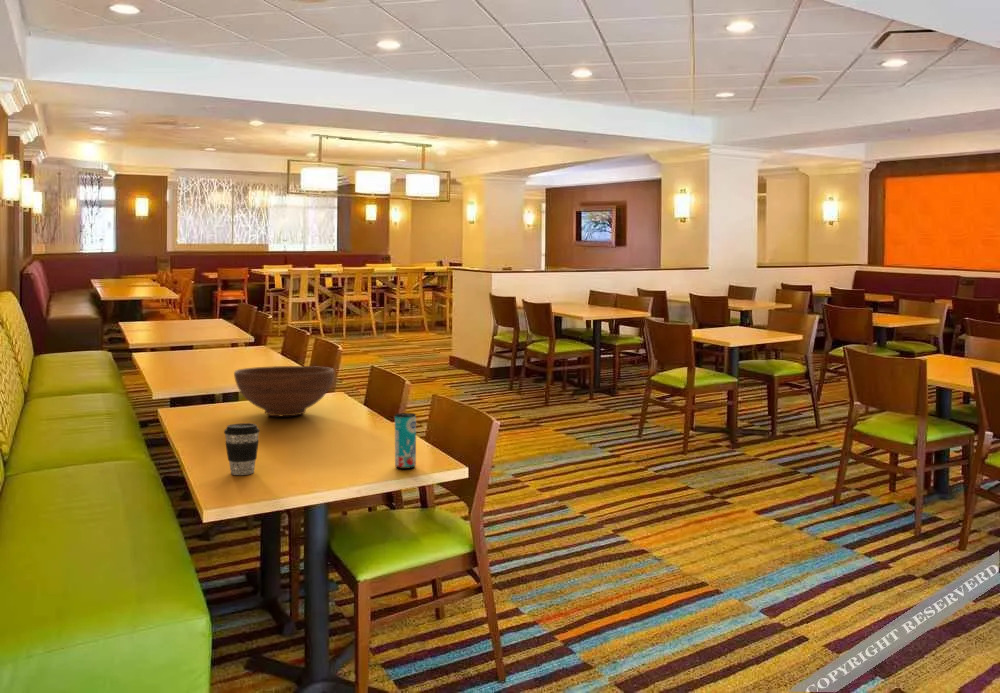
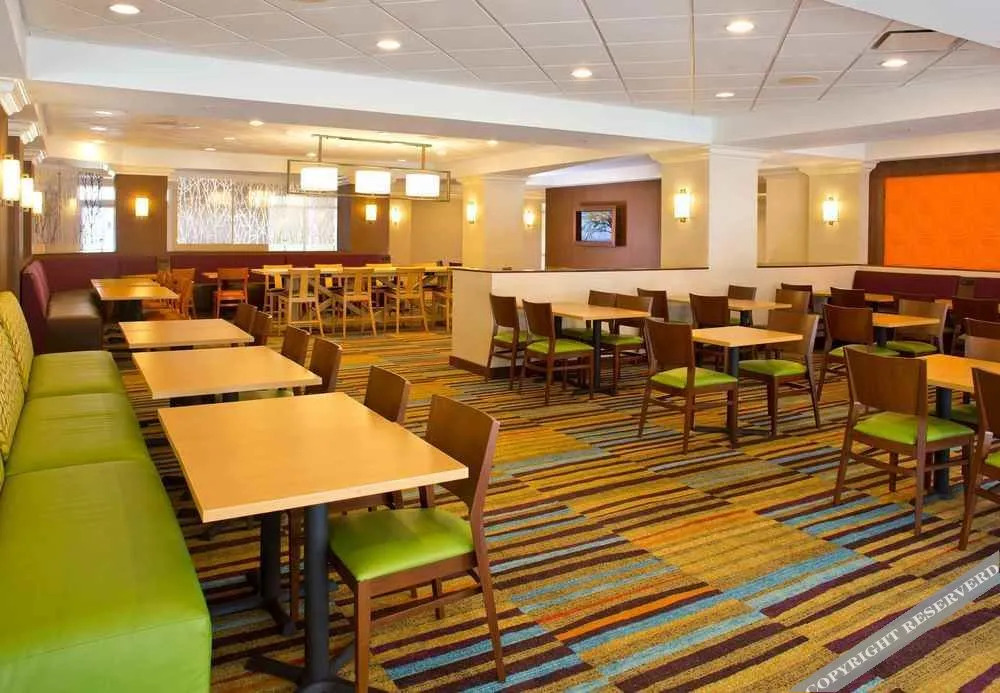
- beverage can [394,412,417,470]
- coffee cup [223,422,261,476]
- fruit bowl [233,365,335,417]
